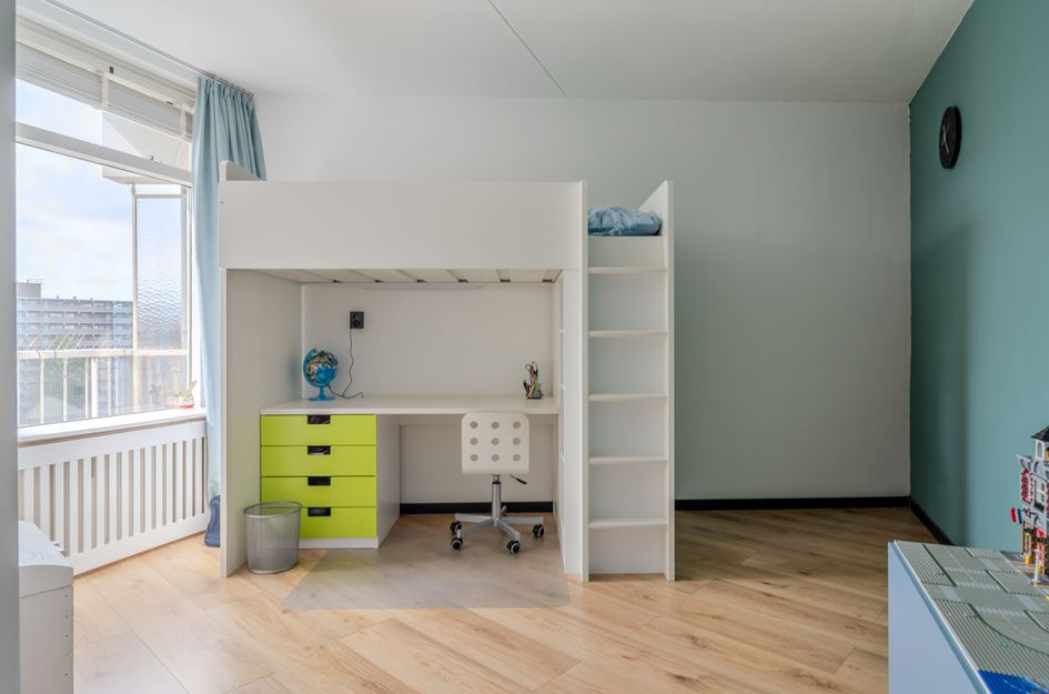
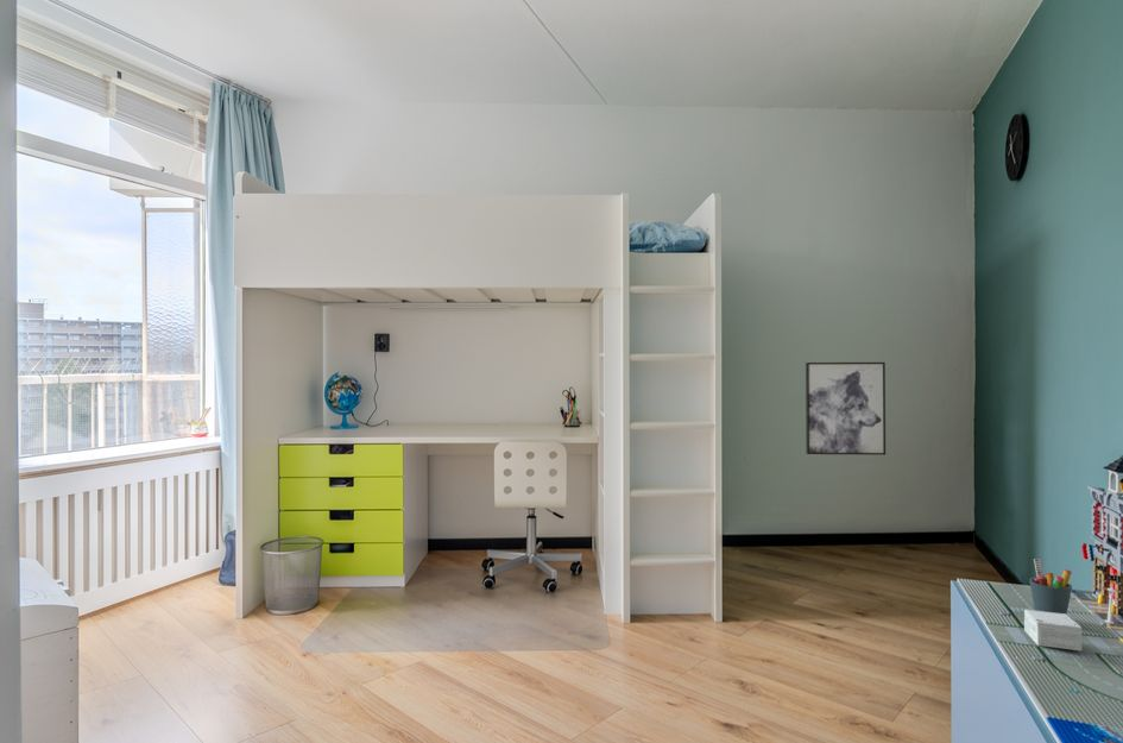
+ small box [1023,609,1083,651]
+ wall art [805,361,887,456]
+ pen holder [1028,558,1073,615]
